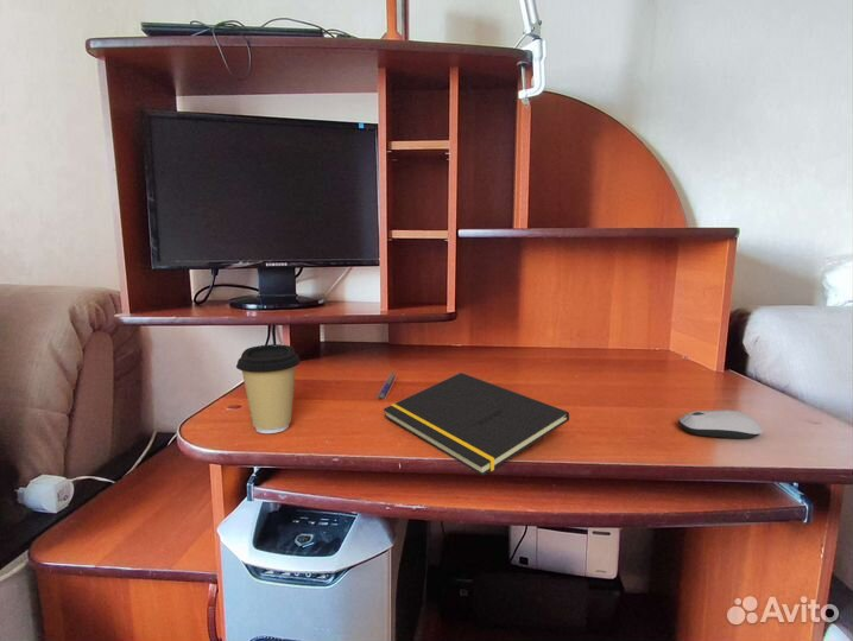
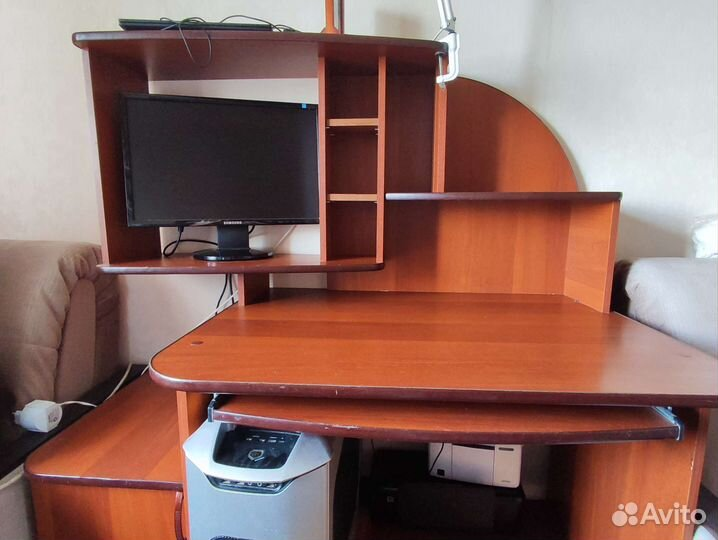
- pen [375,370,399,400]
- computer mouse [677,410,764,439]
- notepad [383,372,570,476]
- coffee cup [235,343,302,434]
